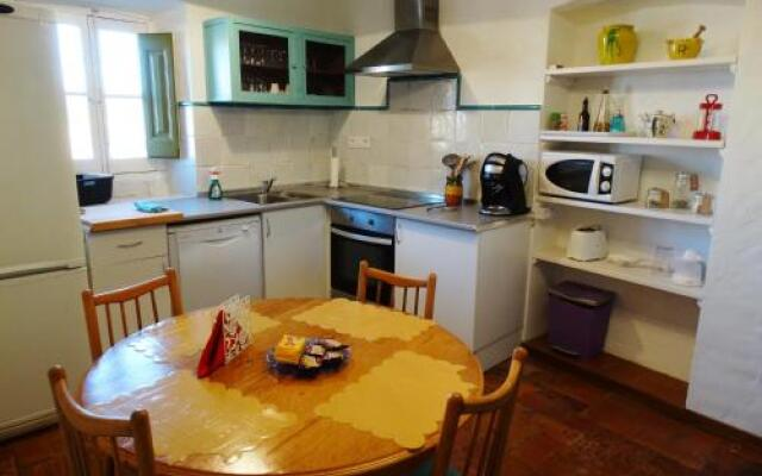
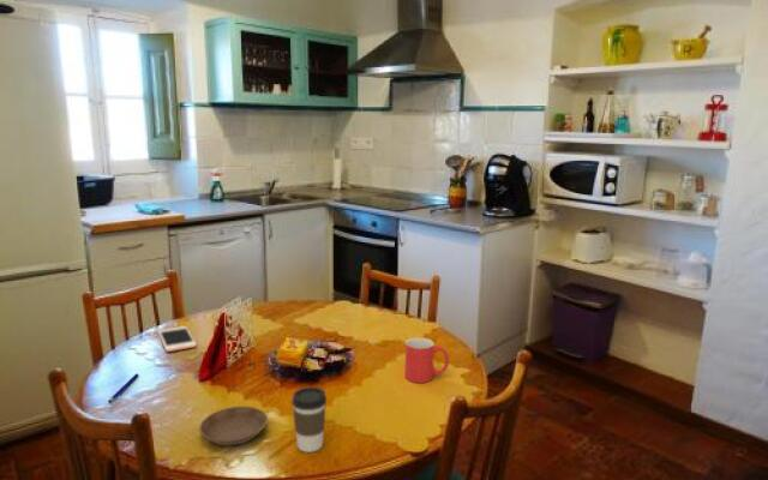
+ cell phone [157,325,198,353]
+ pen [107,372,139,404]
+ mug [404,337,450,384]
+ coffee cup [290,386,328,454]
+ saucer [198,406,269,446]
